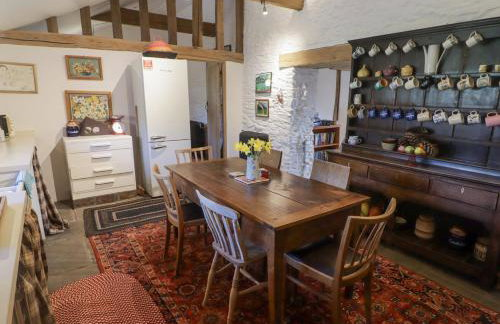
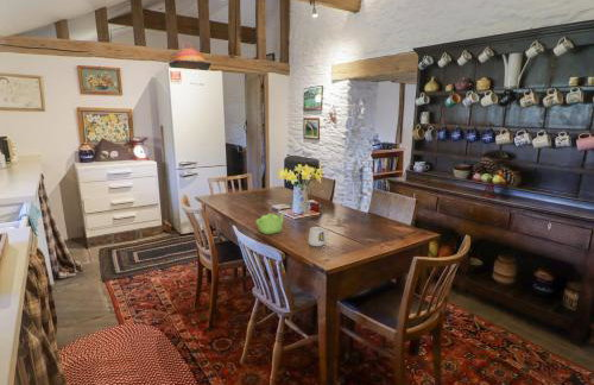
+ mug [308,226,329,247]
+ teapot [255,212,286,235]
